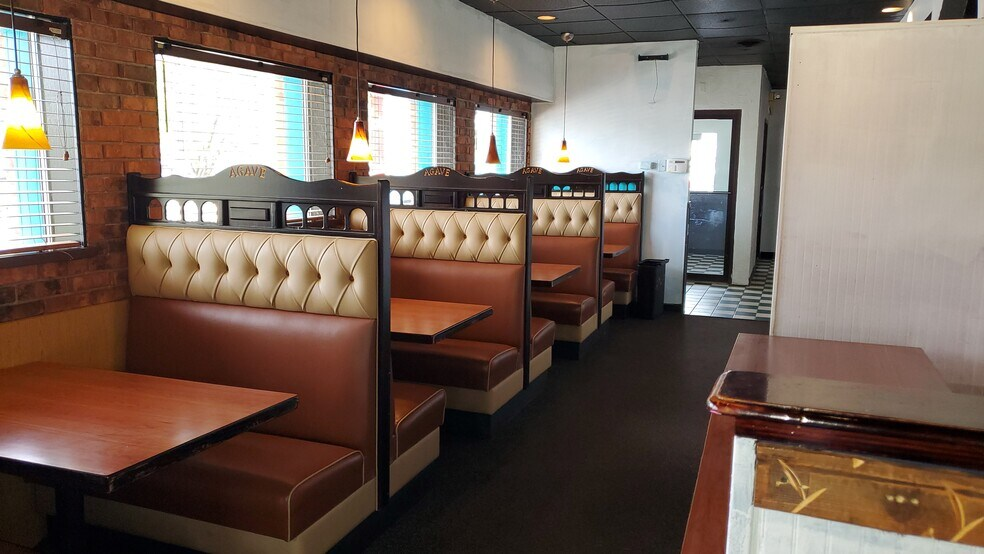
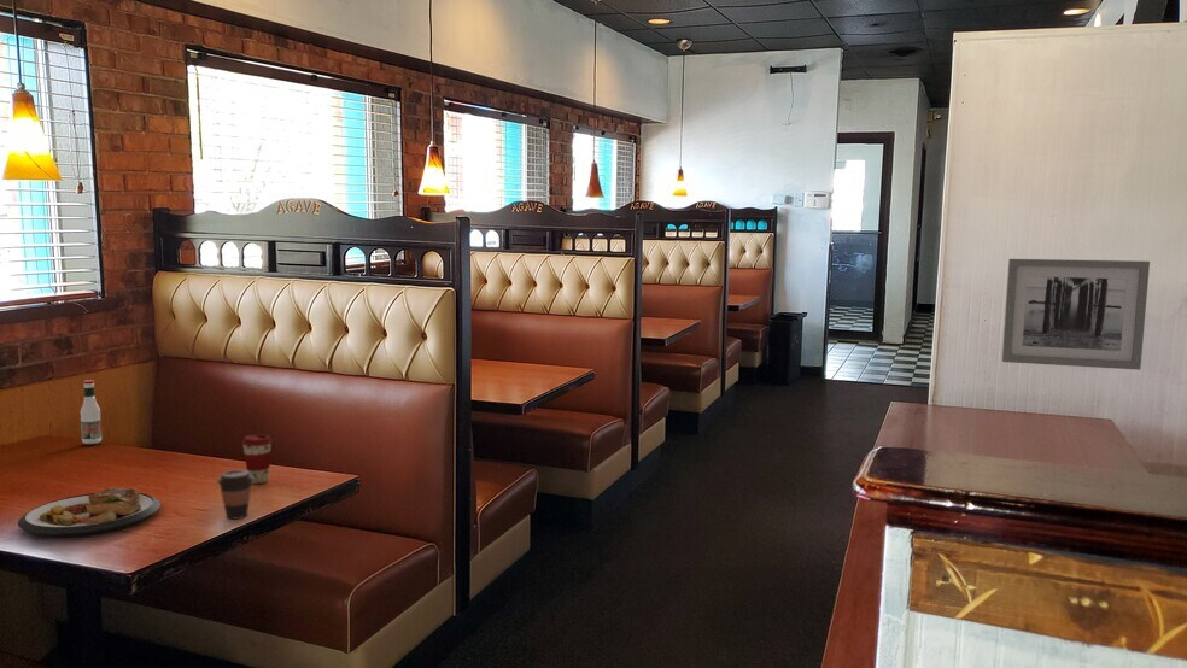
+ tabasco sauce [80,379,103,445]
+ coffee cup [241,433,274,485]
+ plate [17,486,162,539]
+ coffee cup [216,469,253,520]
+ wall art [1001,258,1151,371]
